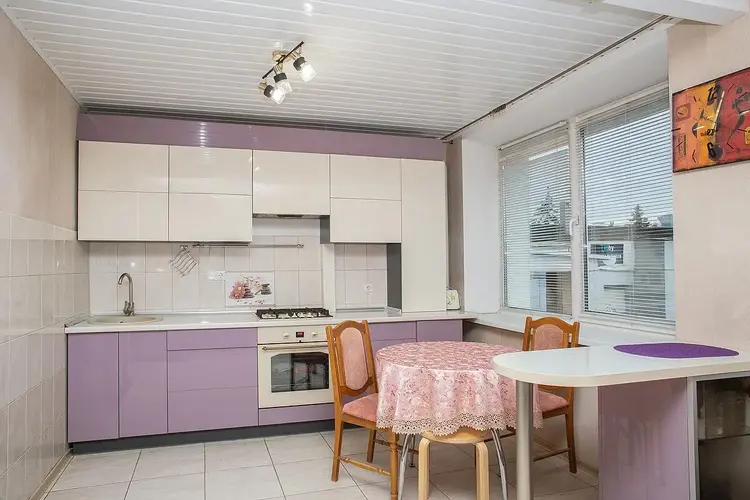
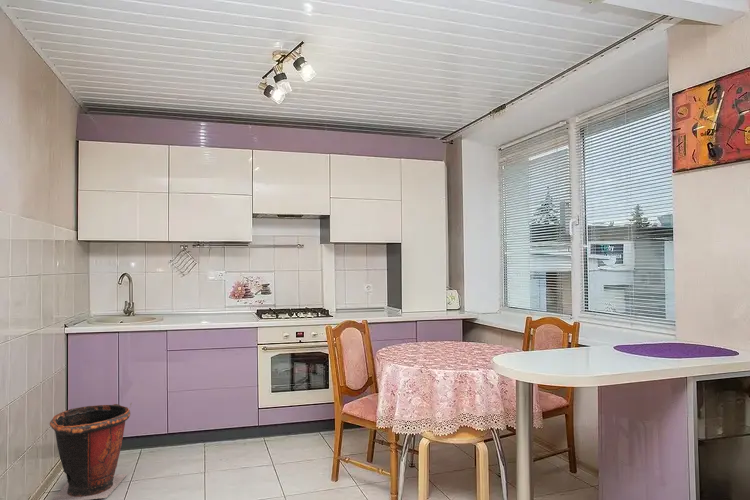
+ waste bin [49,402,133,500]
